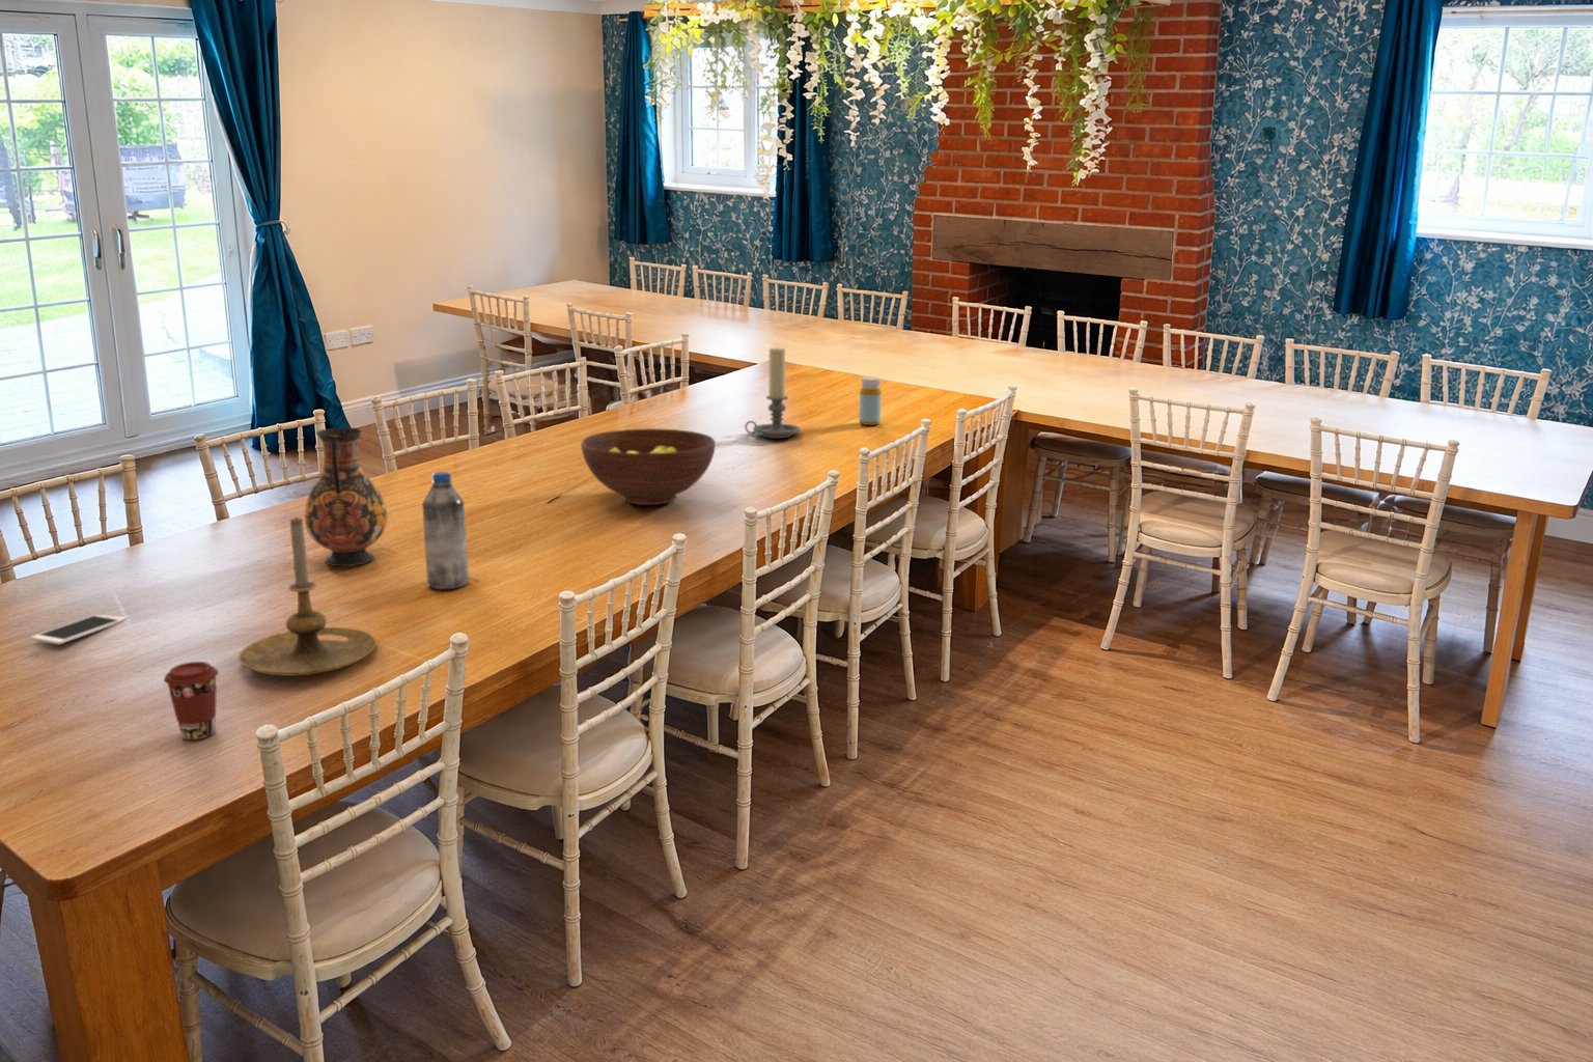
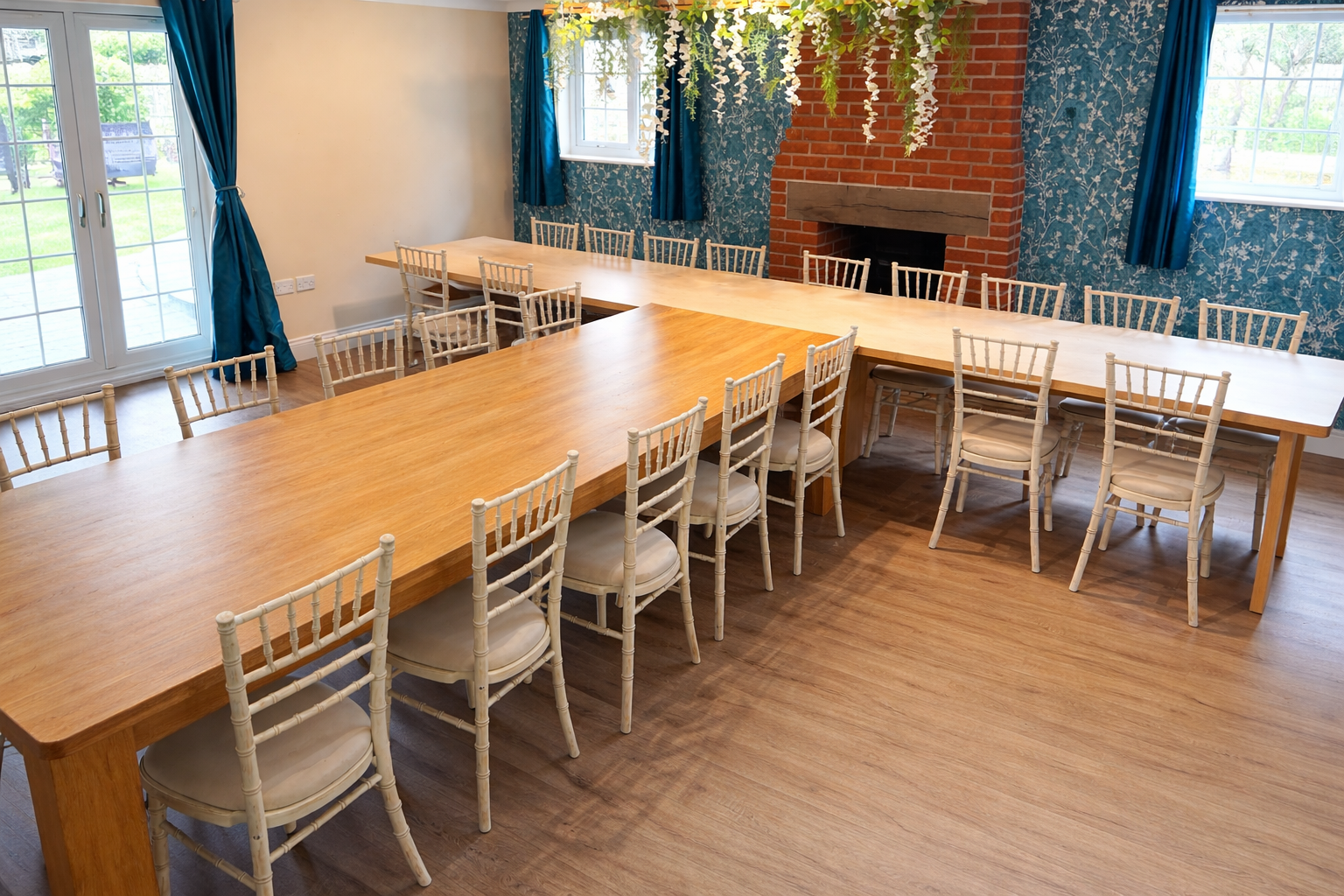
- water bottle [421,471,469,590]
- fruit bowl [580,427,717,506]
- bottle [858,376,883,427]
- candle holder [237,517,377,677]
- cell phone [31,614,129,645]
- coffee cup [162,660,220,741]
- vase [303,427,388,568]
- candle holder [743,345,801,440]
